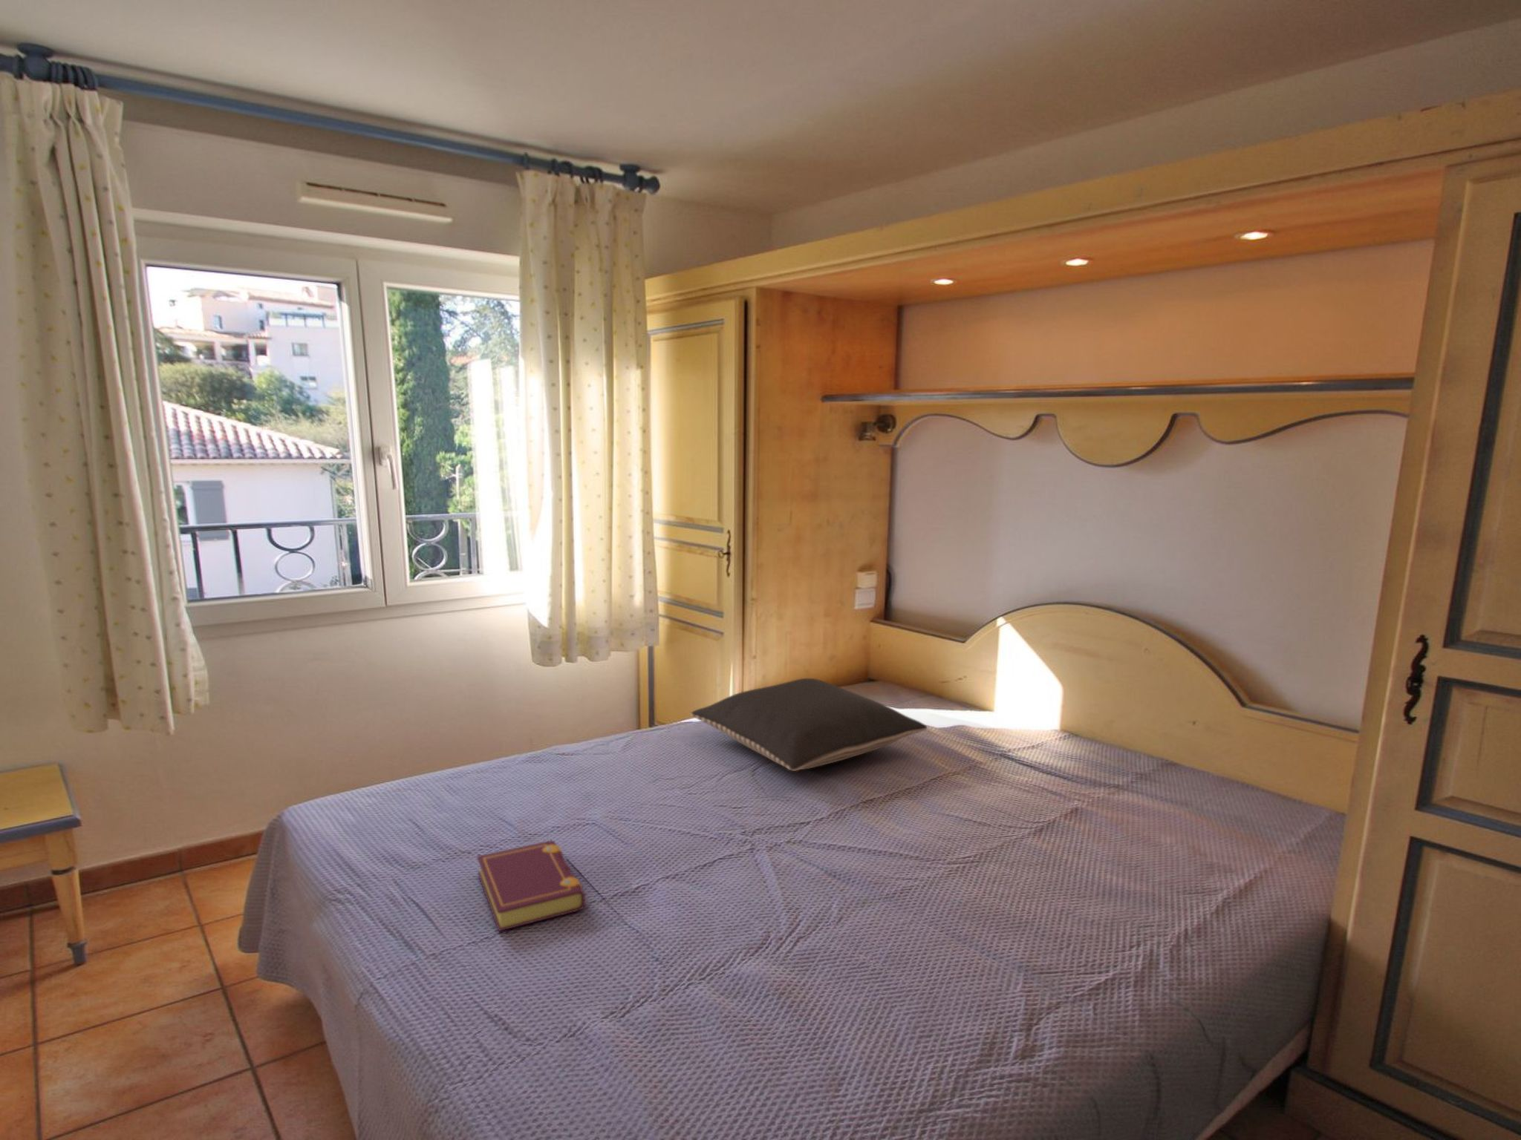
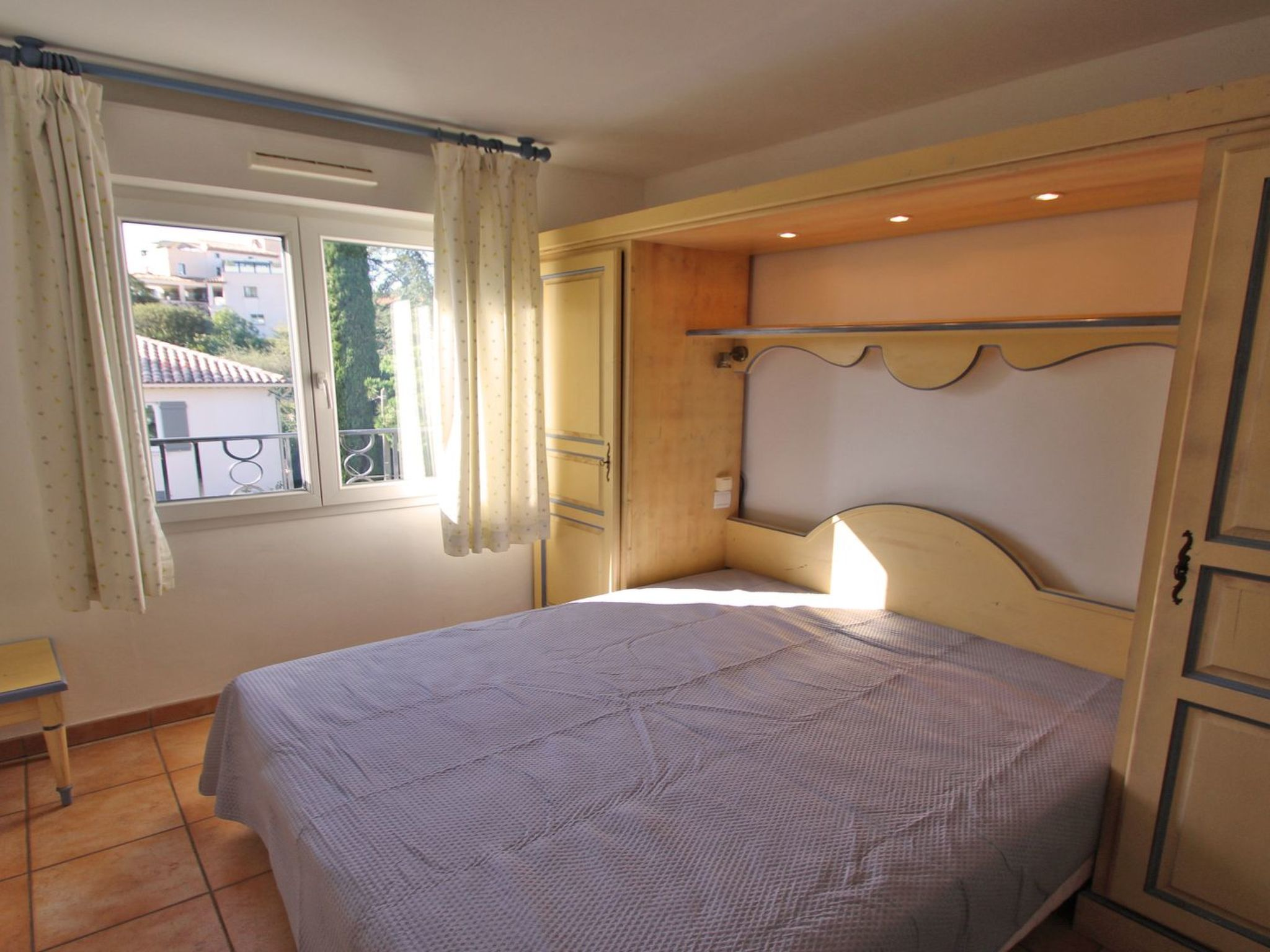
- pillow [691,678,928,772]
- book [475,841,586,932]
